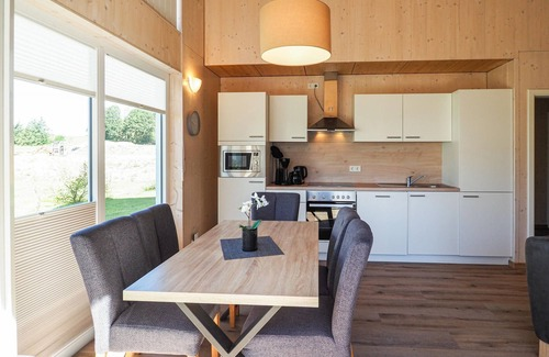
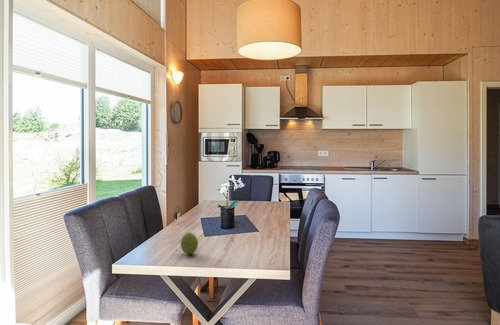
+ fruit [180,232,199,256]
